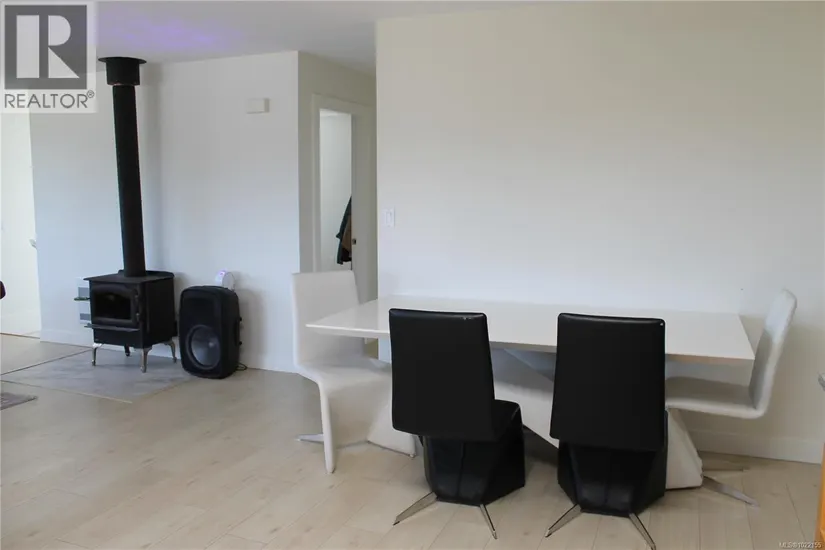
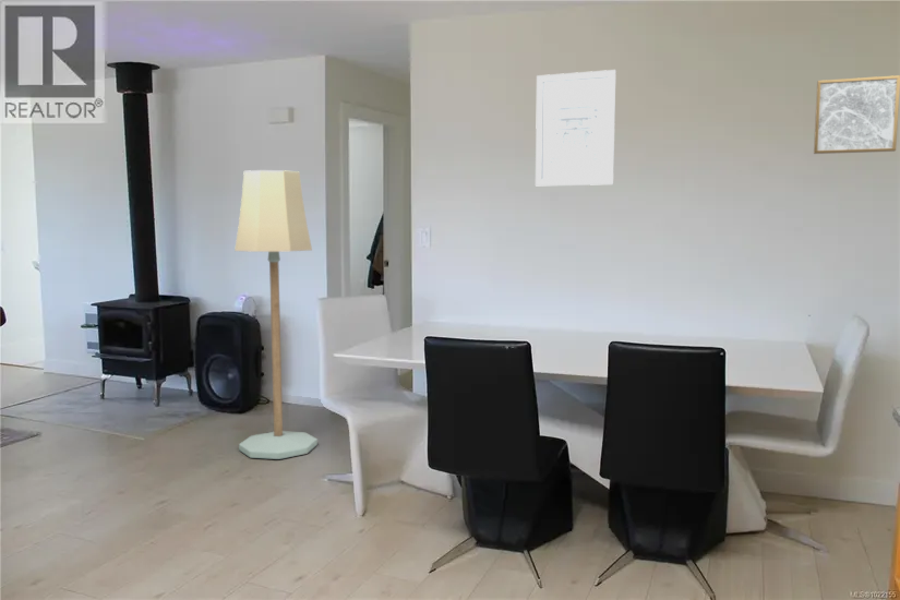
+ wall art [535,69,617,187]
+ wall art [813,74,900,155]
+ floor lamp [233,169,319,460]
